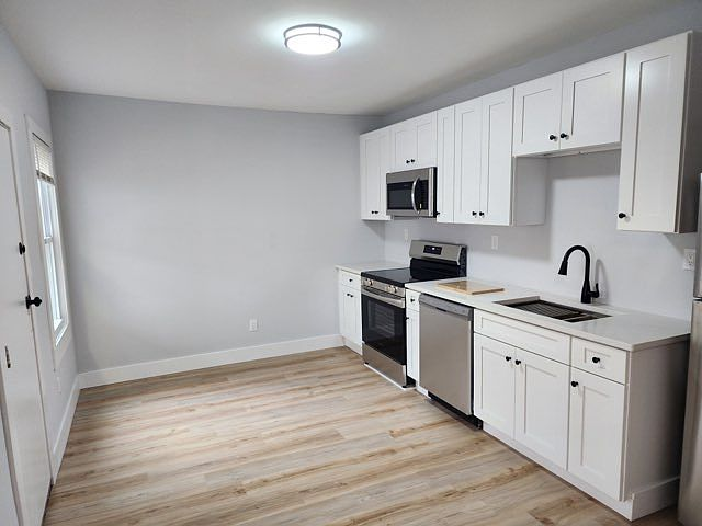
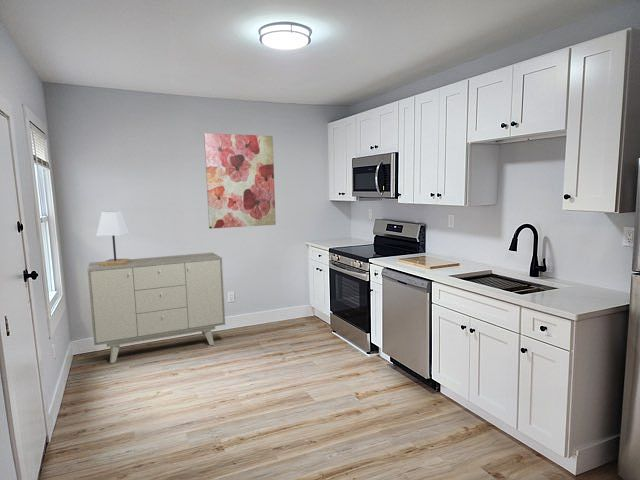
+ lamp [96,210,131,266]
+ sideboard [87,252,226,364]
+ wall art [203,132,277,230]
